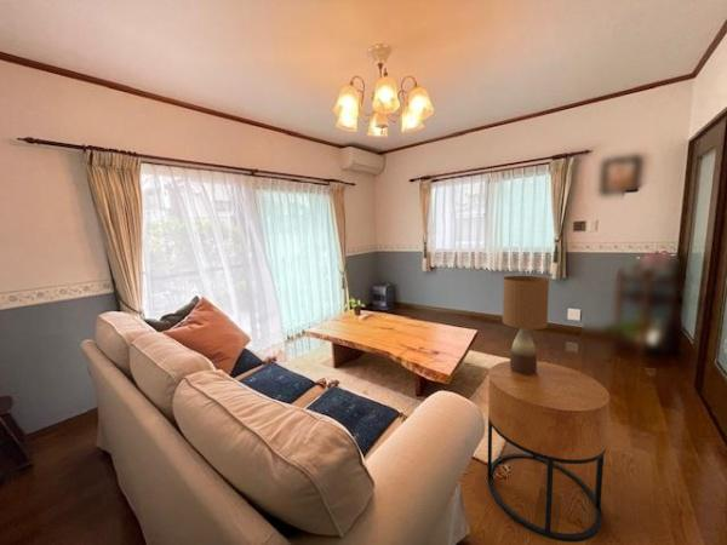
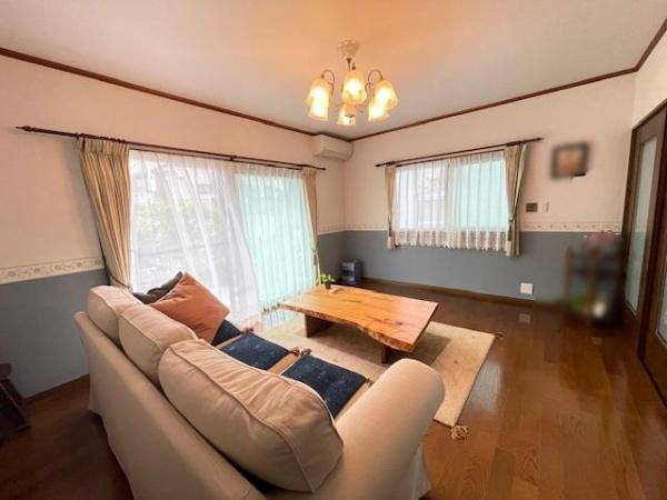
- table lamp [502,275,550,374]
- side table [486,360,611,544]
